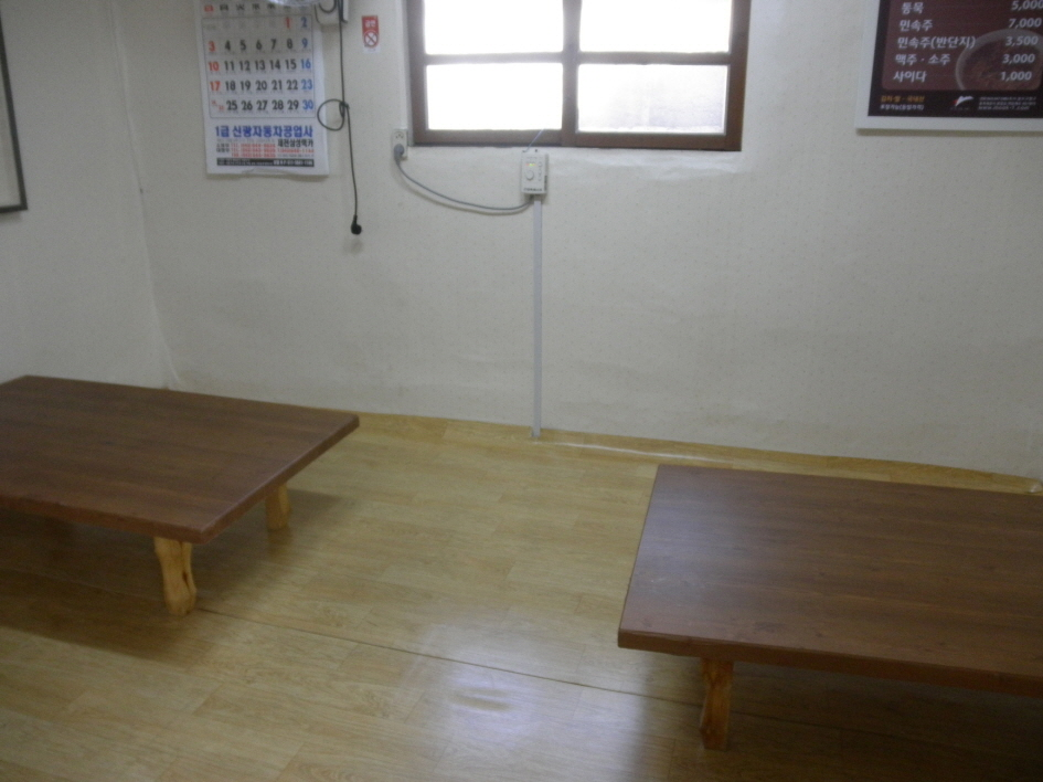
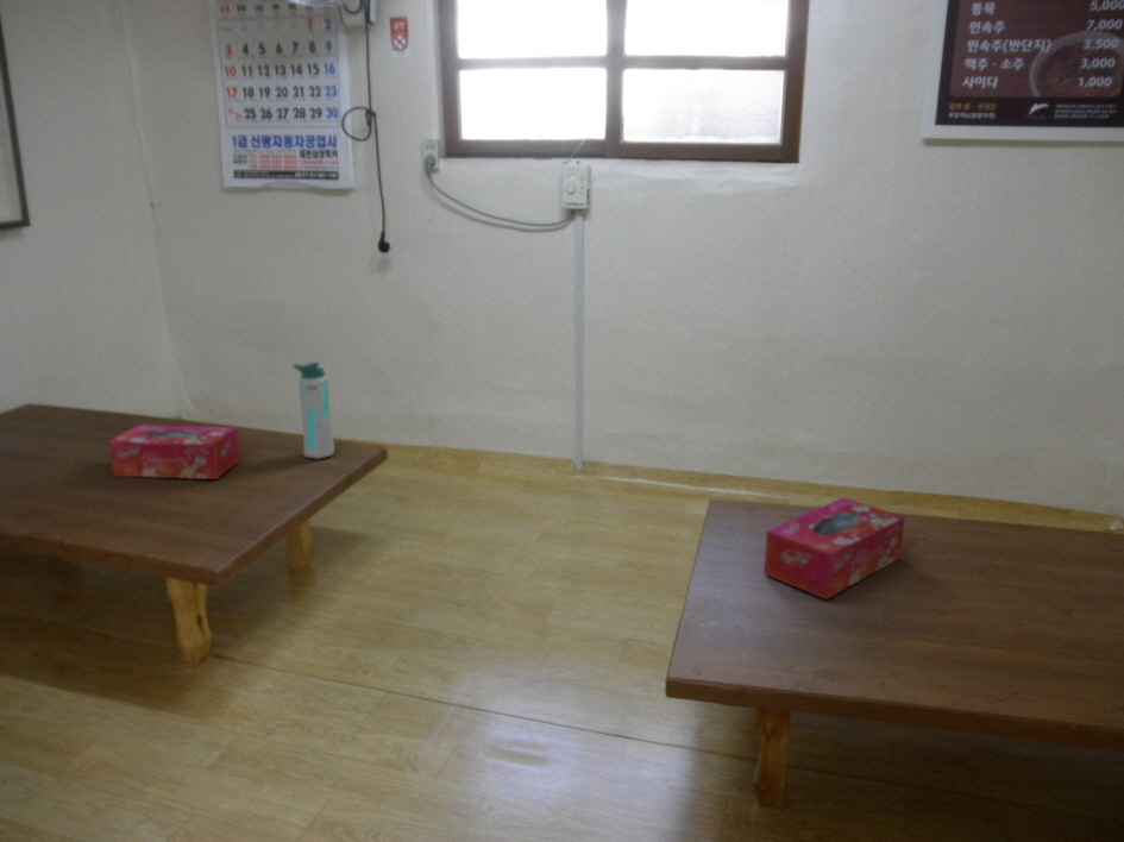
+ water bottle [291,360,335,460]
+ tissue box [762,496,906,601]
+ tissue box [107,423,241,480]
